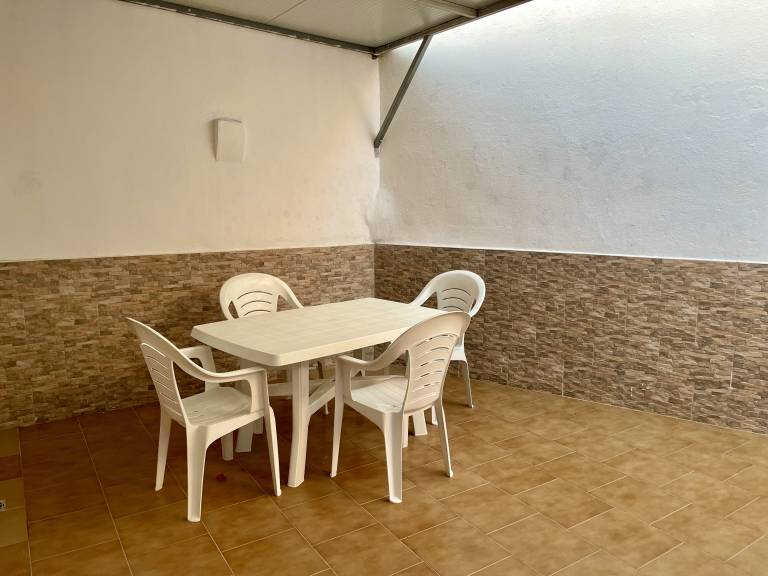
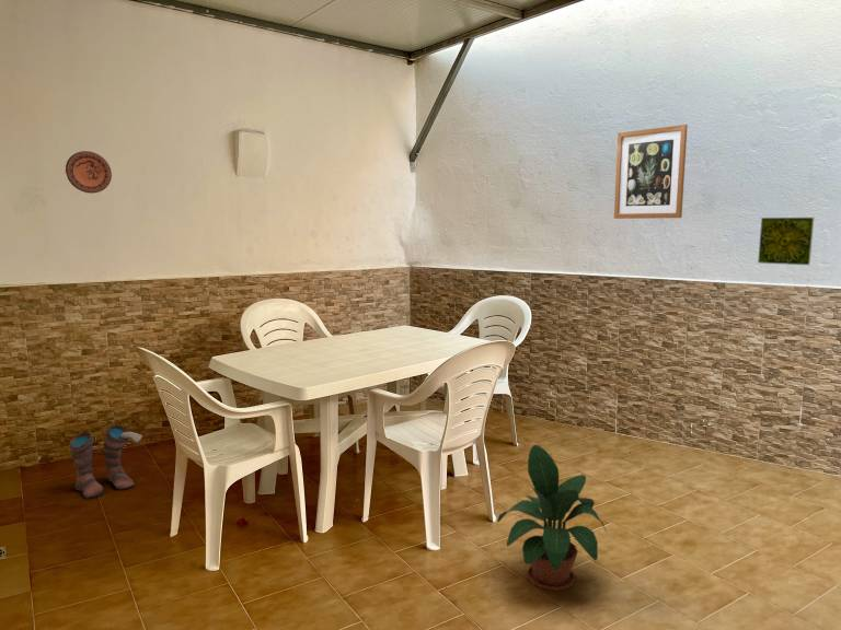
+ decorative plate [65,150,113,195]
+ wall art [613,124,689,220]
+ boots [68,423,146,500]
+ potted plant [496,444,608,592]
+ decorative tile [757,217,815,266]
